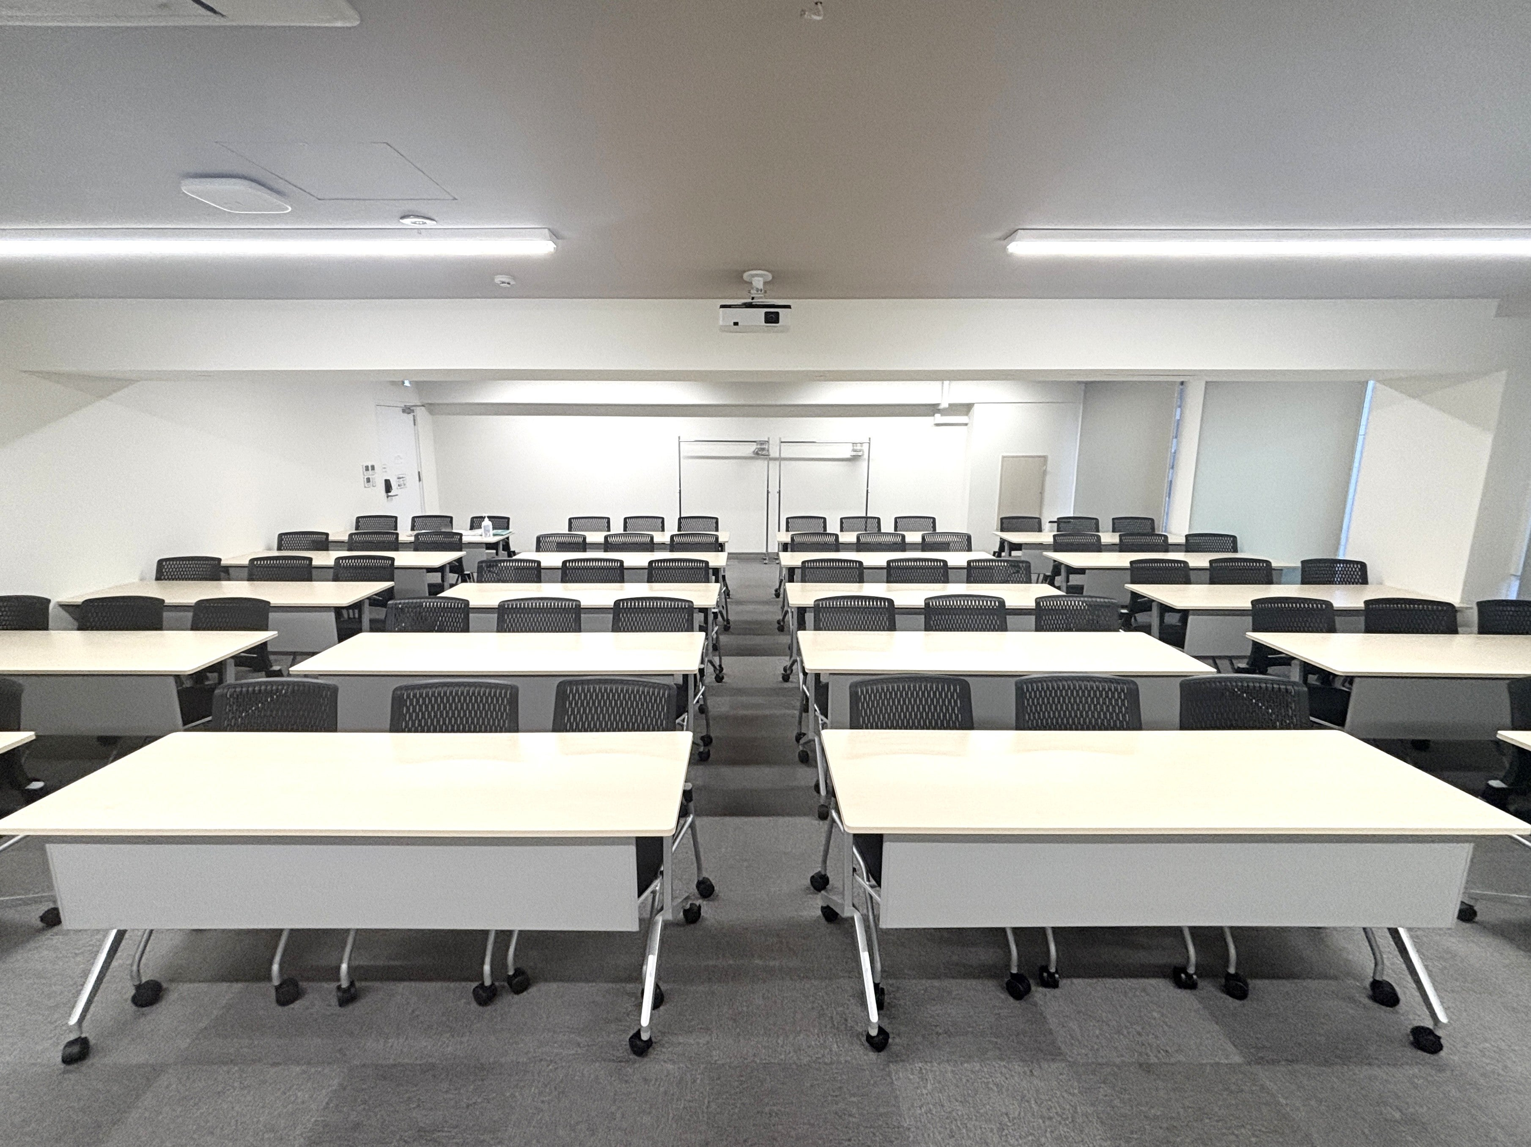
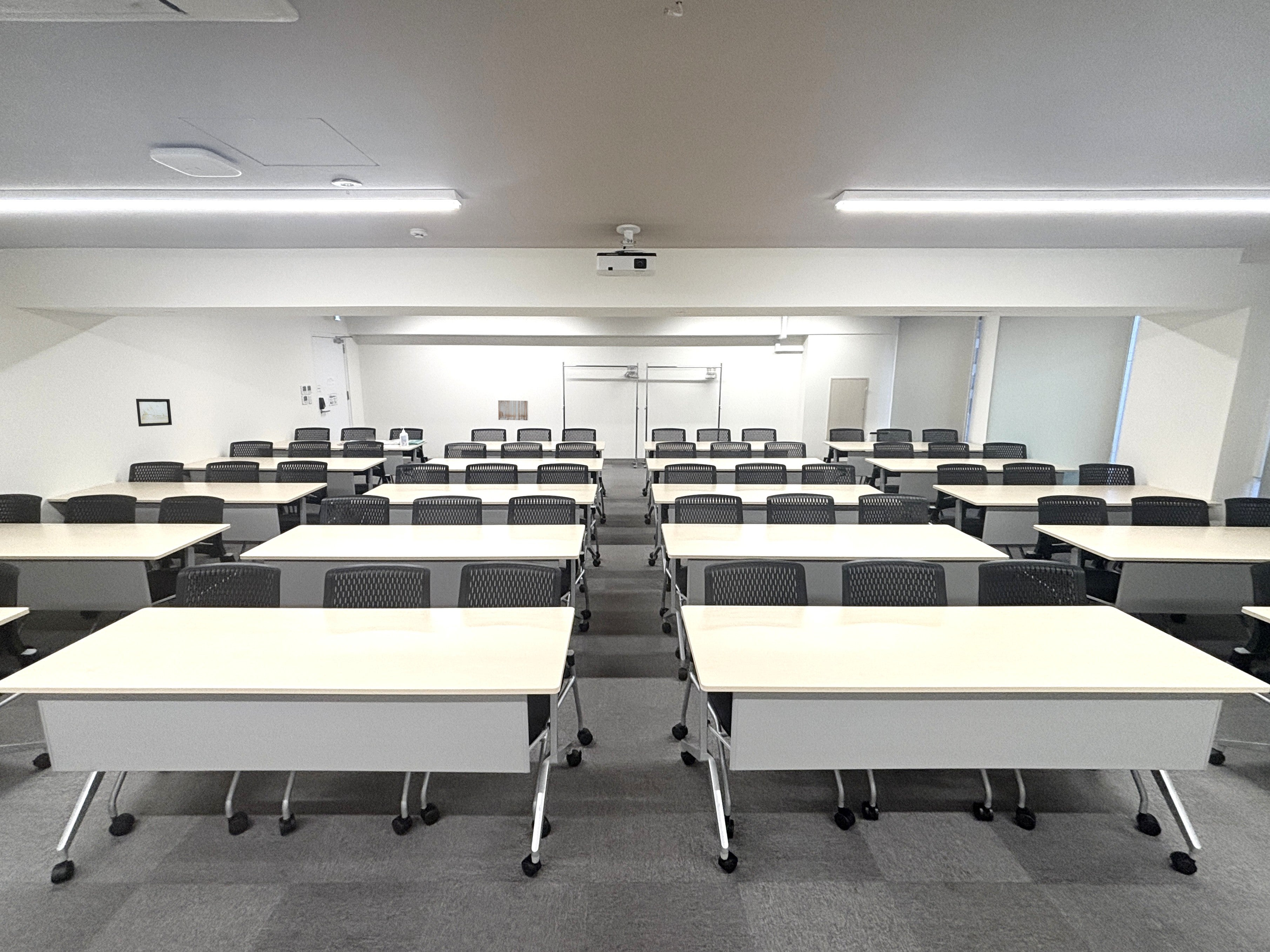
+ wall art [136,398,172,427]
+ wall art [498,400,528,421]
